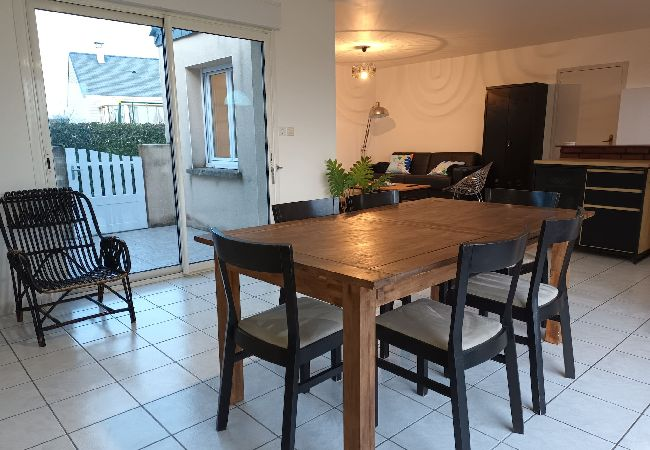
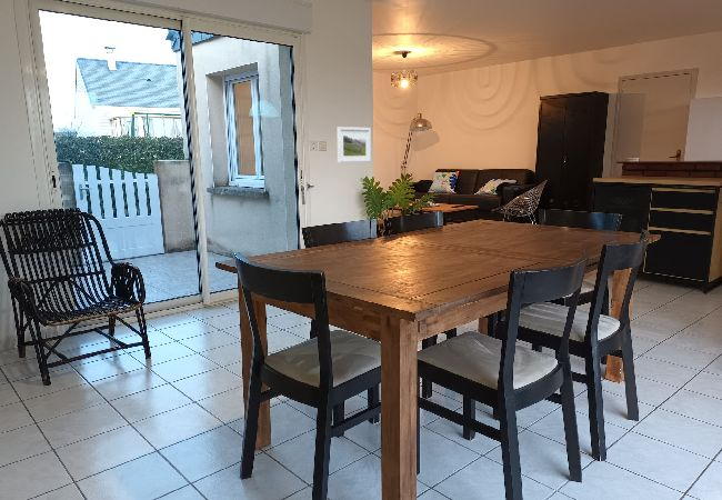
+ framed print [337,126,372,163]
